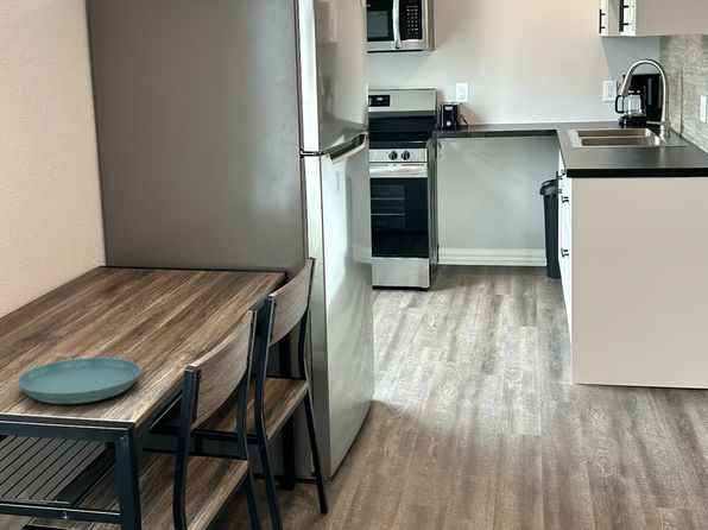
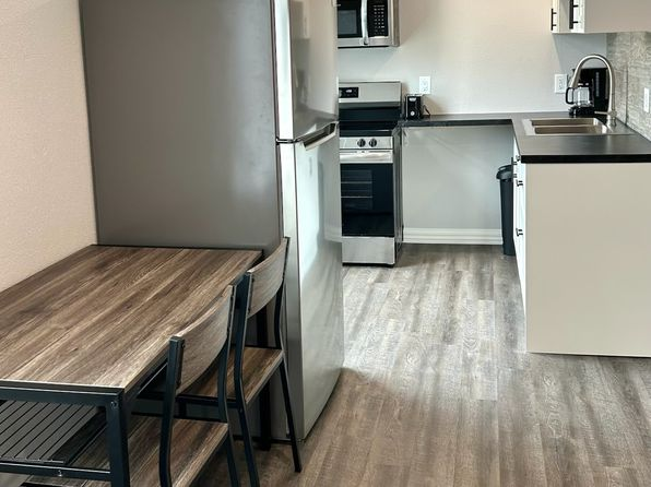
- saucer [17,357,141,405]
